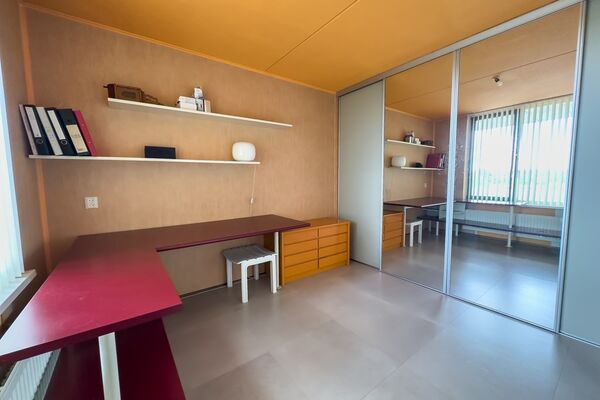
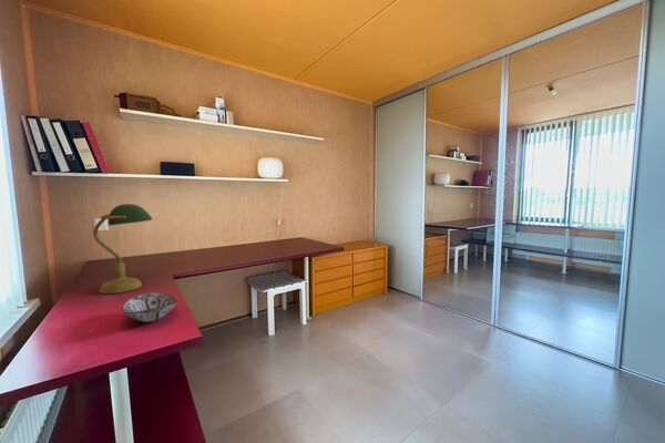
+ decorative bowl [121,291,178,323]
+ desk lamp [92,203,153,295]
